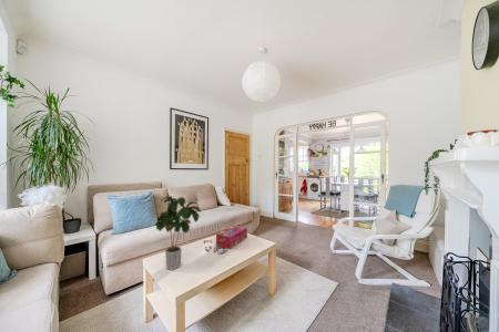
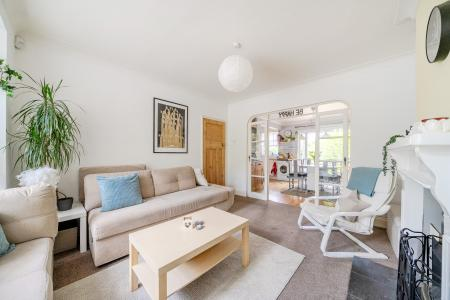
- tissue box [215,225,248,250]
- potted plant [154,195,202,271]
